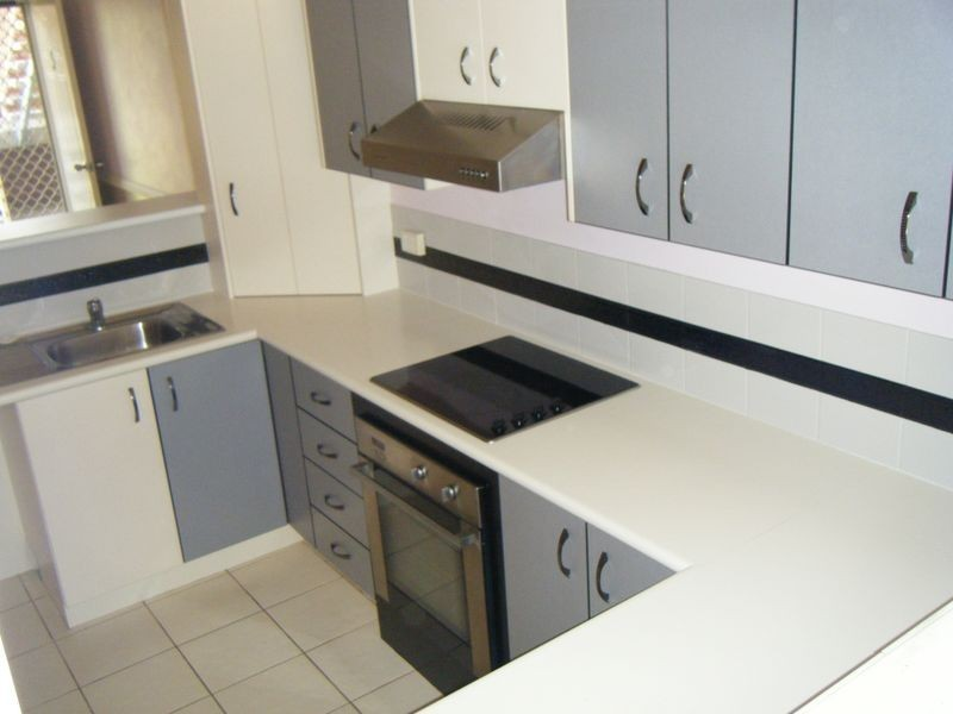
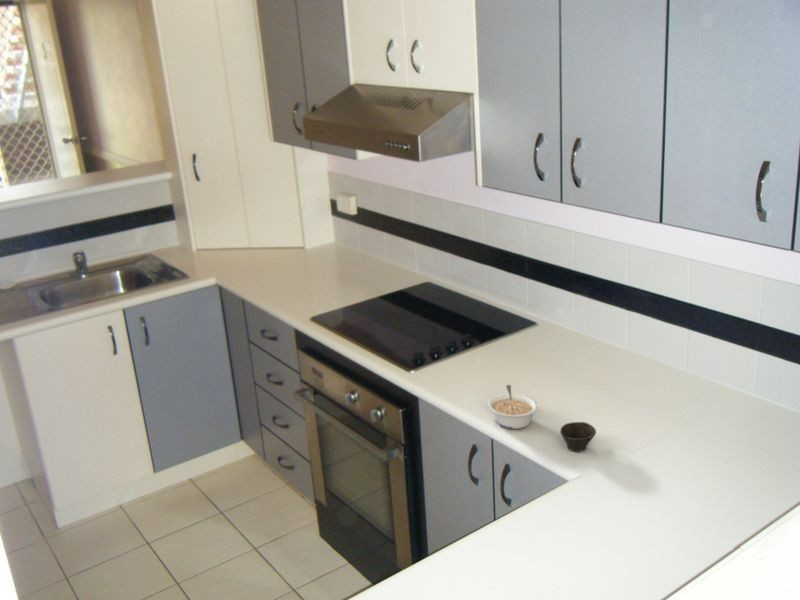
+ legume [486,384,539,430]
+ cup [559,421,597,453]
